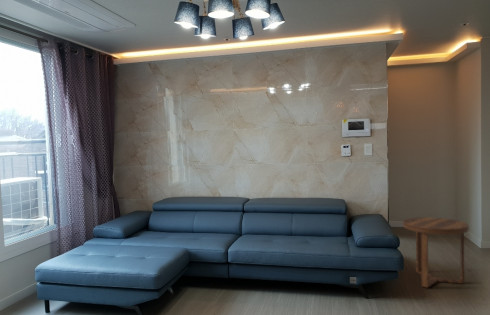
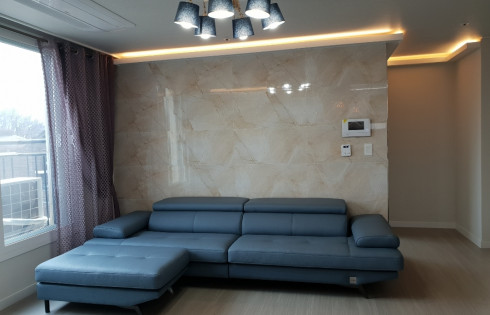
- side table [402,216,469,289]
